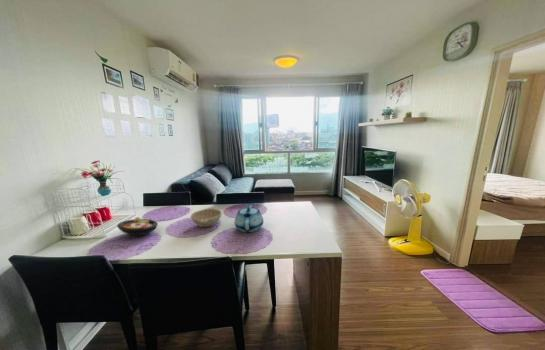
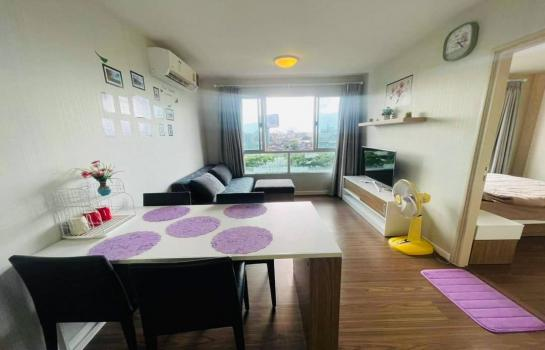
- decorative bowl [190,207,223,228]
- teapot [234,202,264,233]
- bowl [116,216,159,236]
